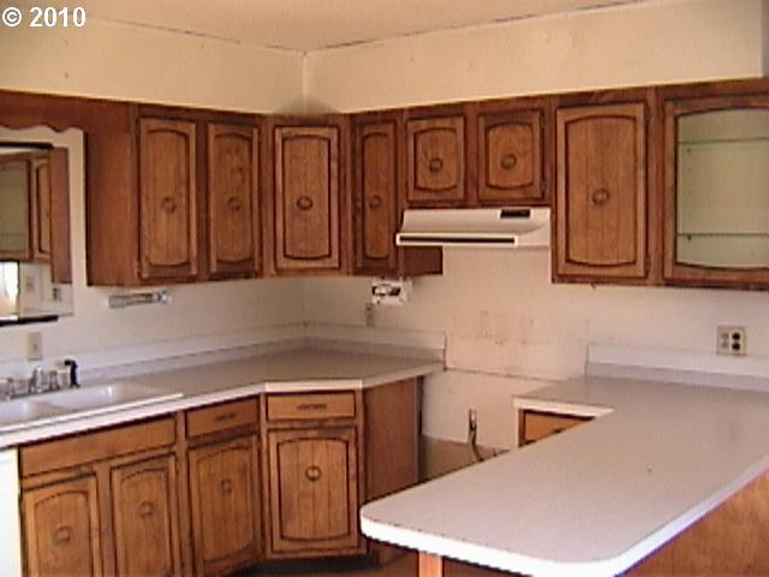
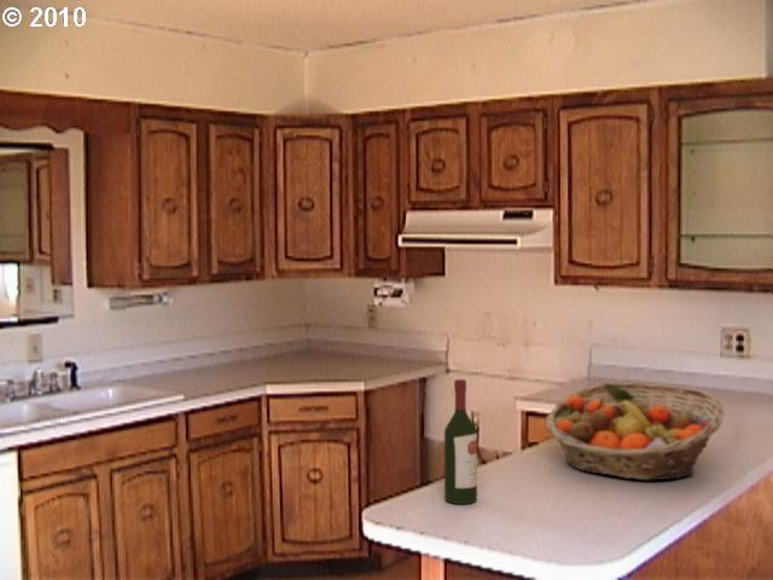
+ wine bottle [443,378,478,505]
+ fruit basket [545,382,726,481]
